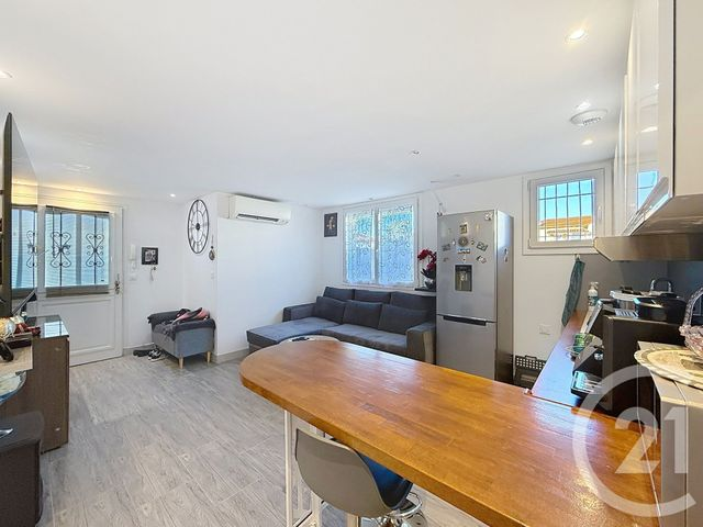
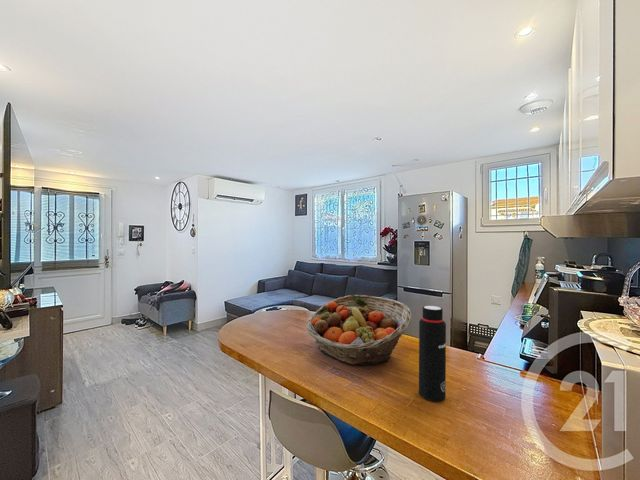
+ water bottle [418,305,447,402]
+ fruit basket [306,294,413,366]
